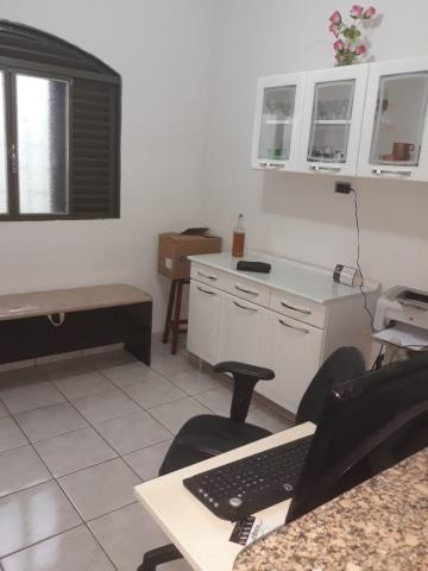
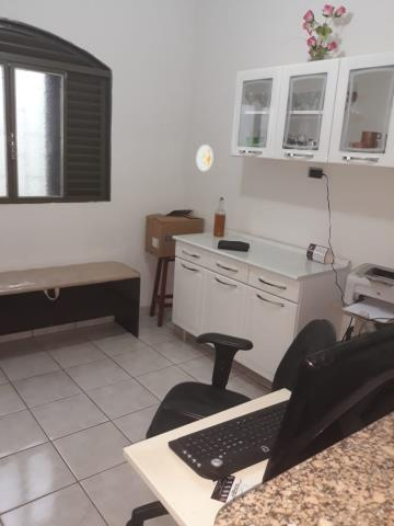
+ decorative plate [195,144,215,172]
